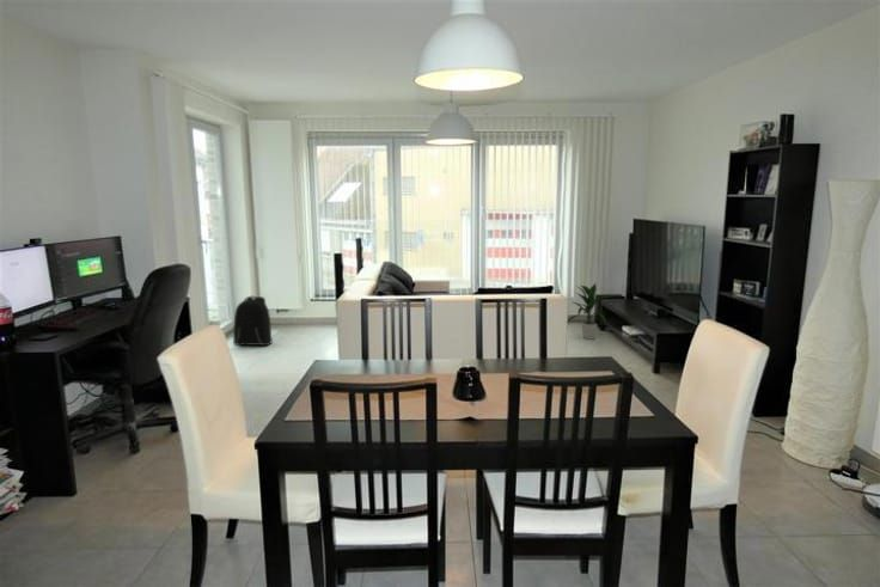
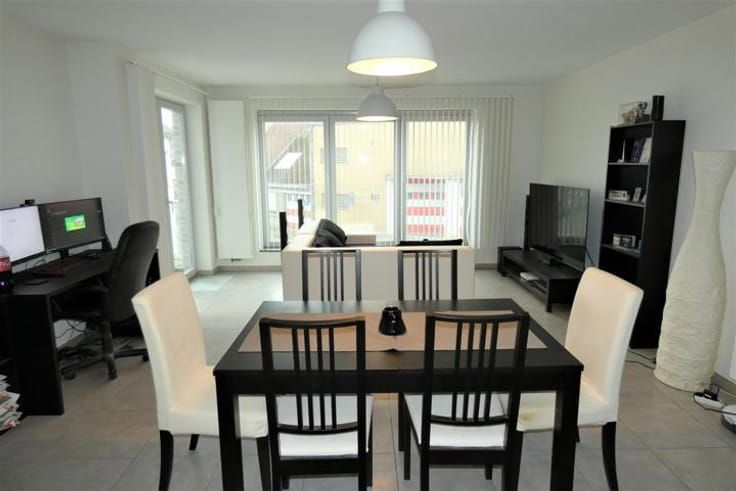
- backpack [232,295,274,347]
- indoor plant [567,282,613,341]
